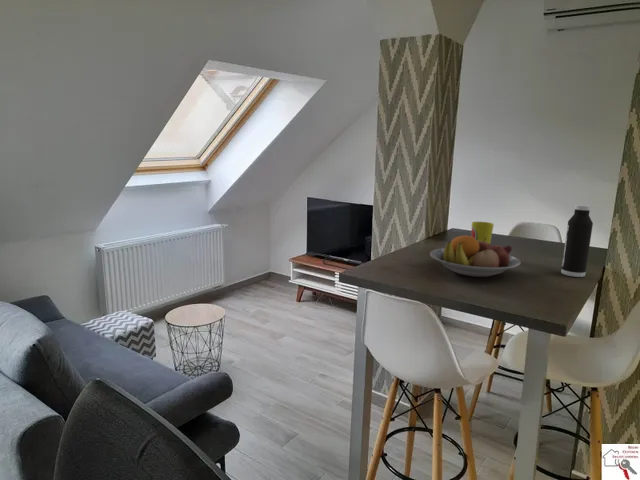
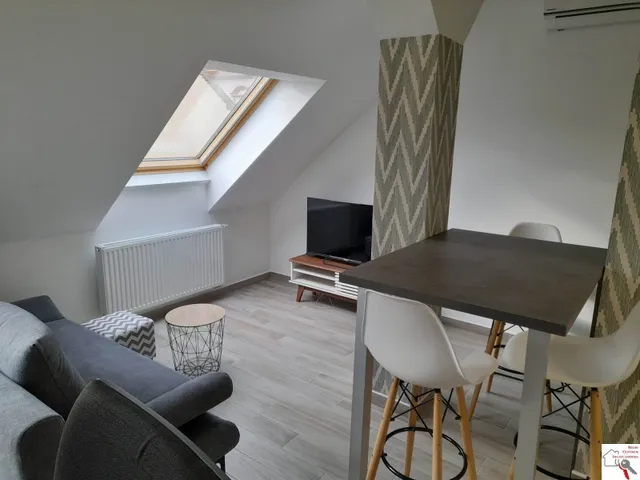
- fruit bowl [429,235,522,278]
- water bottle [560,204,594,278]
- cup [470,221,495,245]
